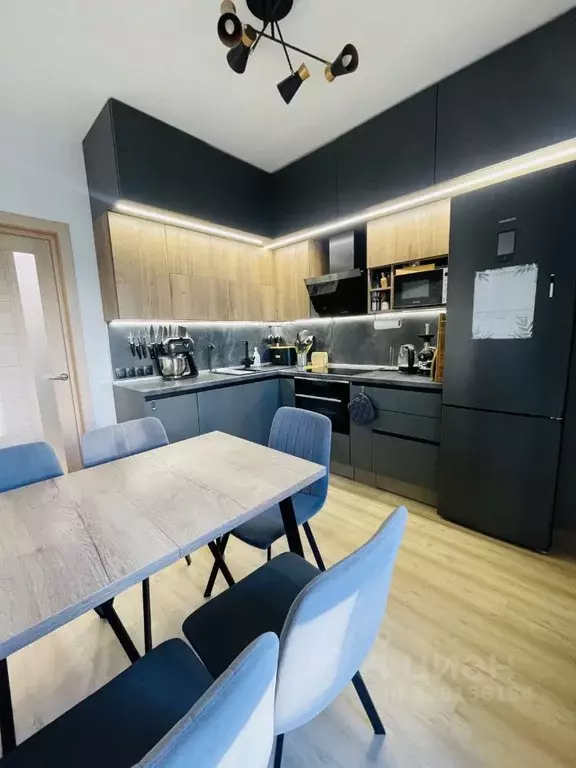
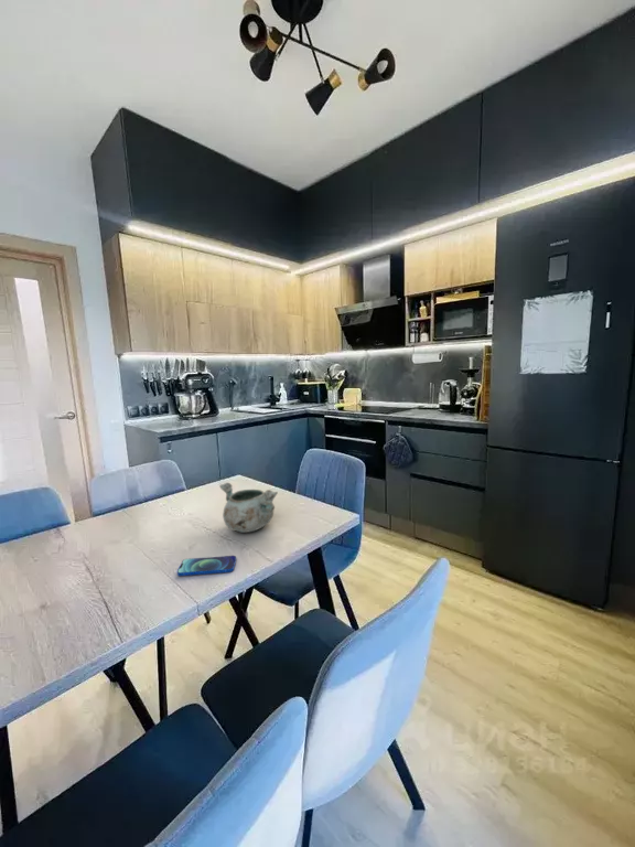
+ decorative bowl [218,482,279,534]
+ smartphone [176,555,237,577]
